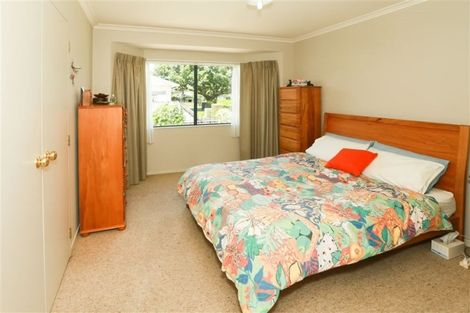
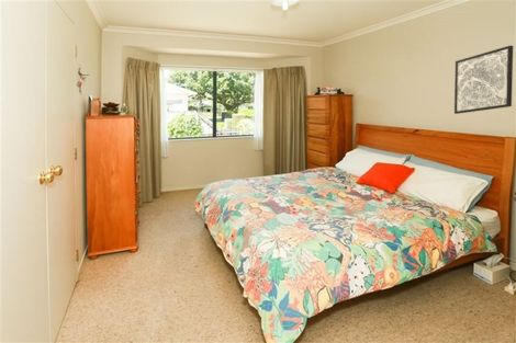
+ wall art [453,45,514,115]
